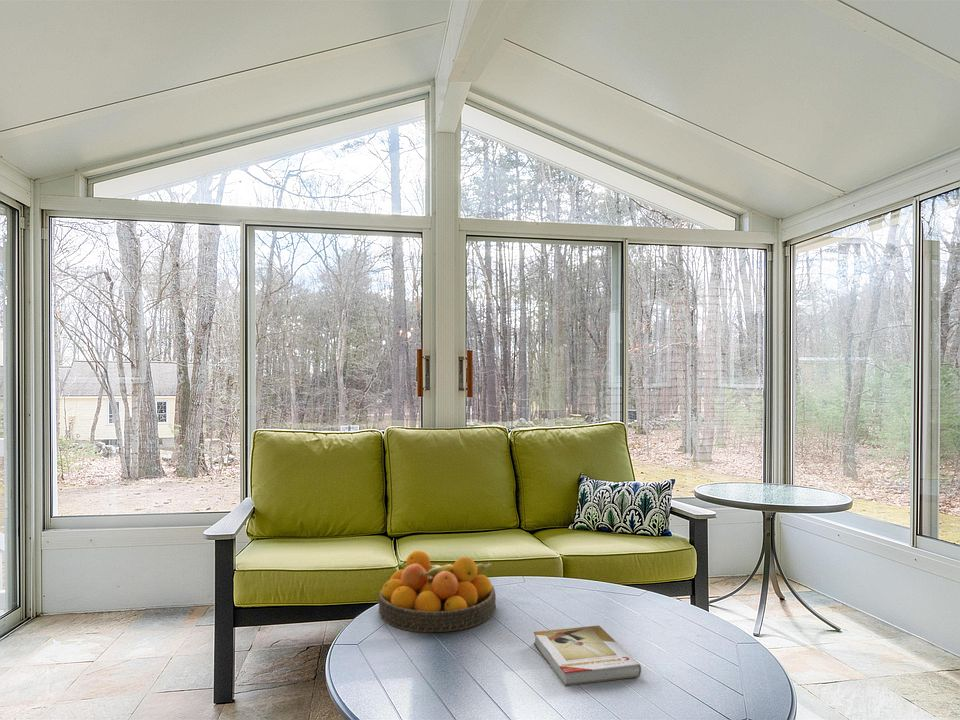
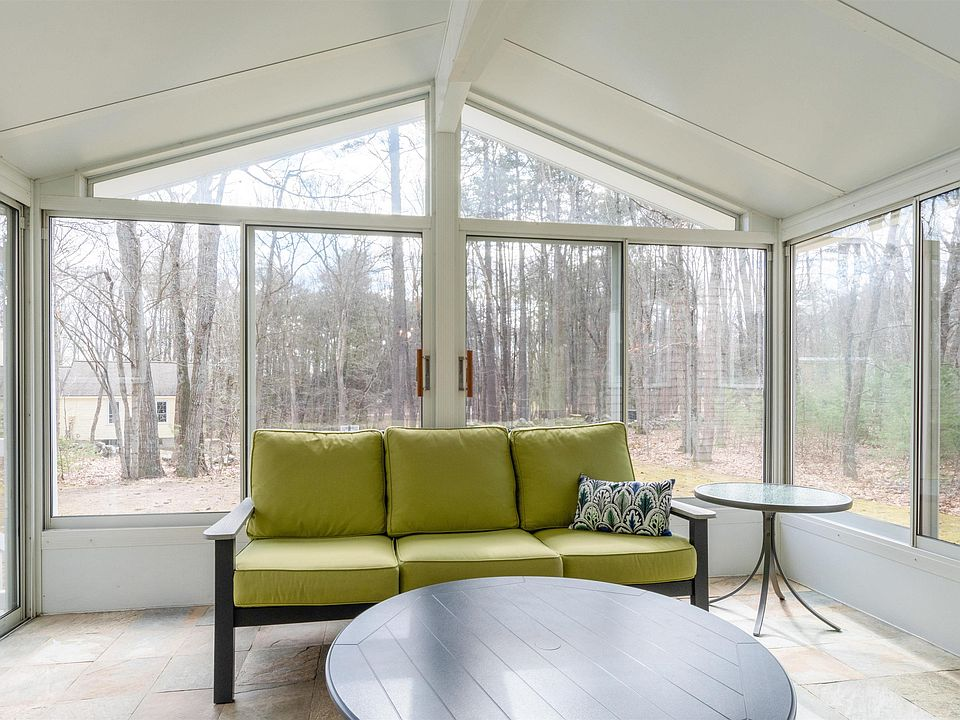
- book [533,624,642,687]
- fruit bowl [378,550,497,633]
